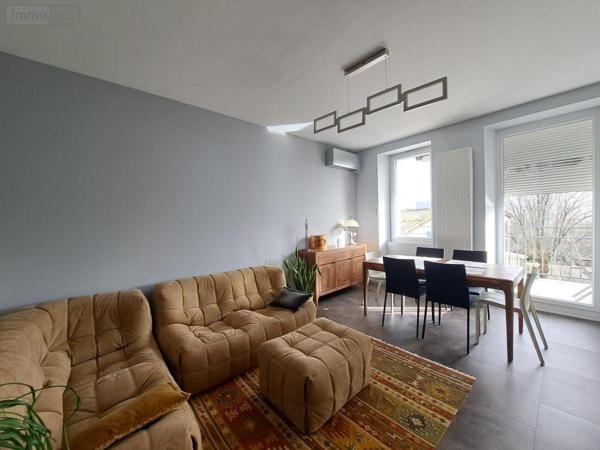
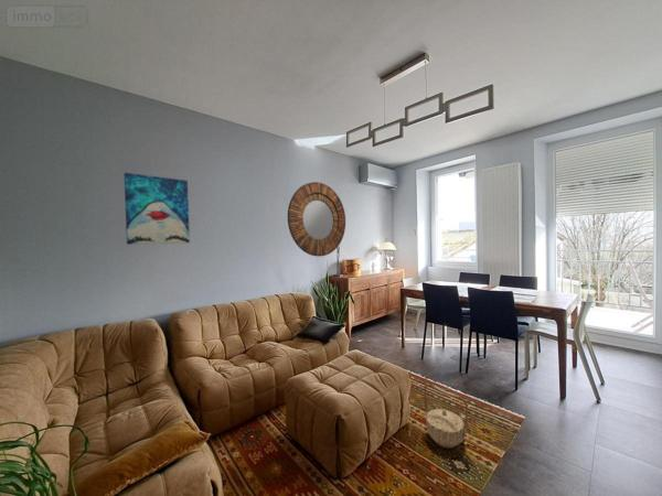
+ basket [423,384,469,450]
+ wall art [122,172,191,246]
+ home mirror [287,181,346,257]
